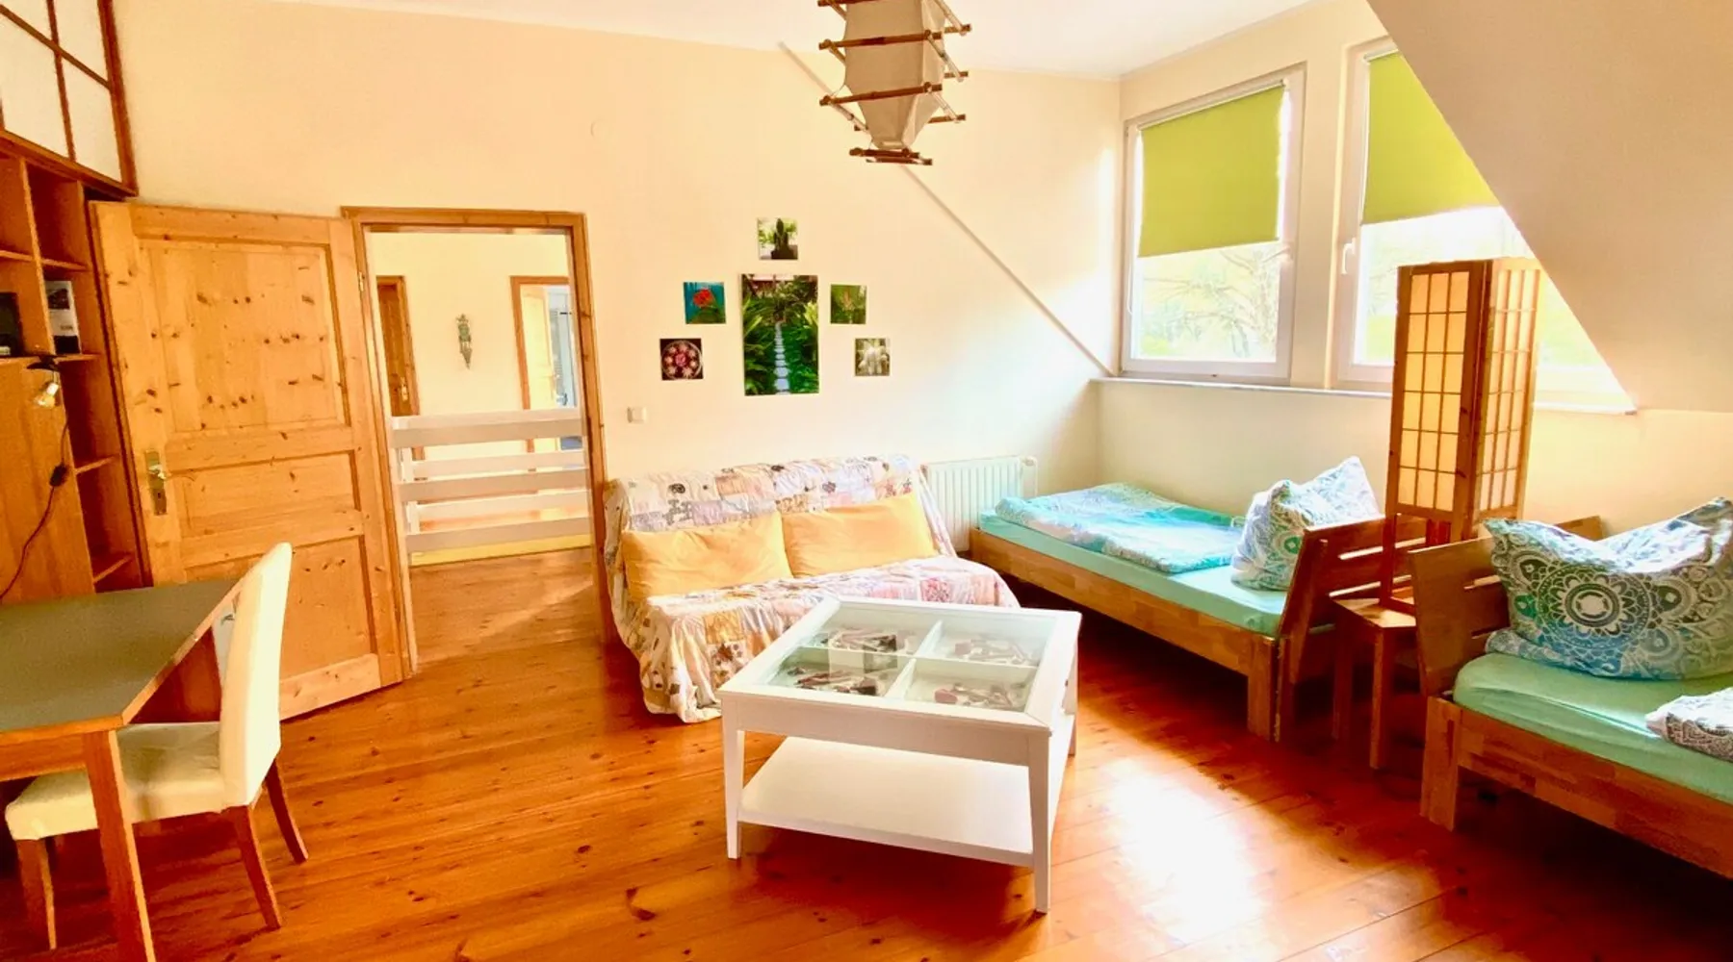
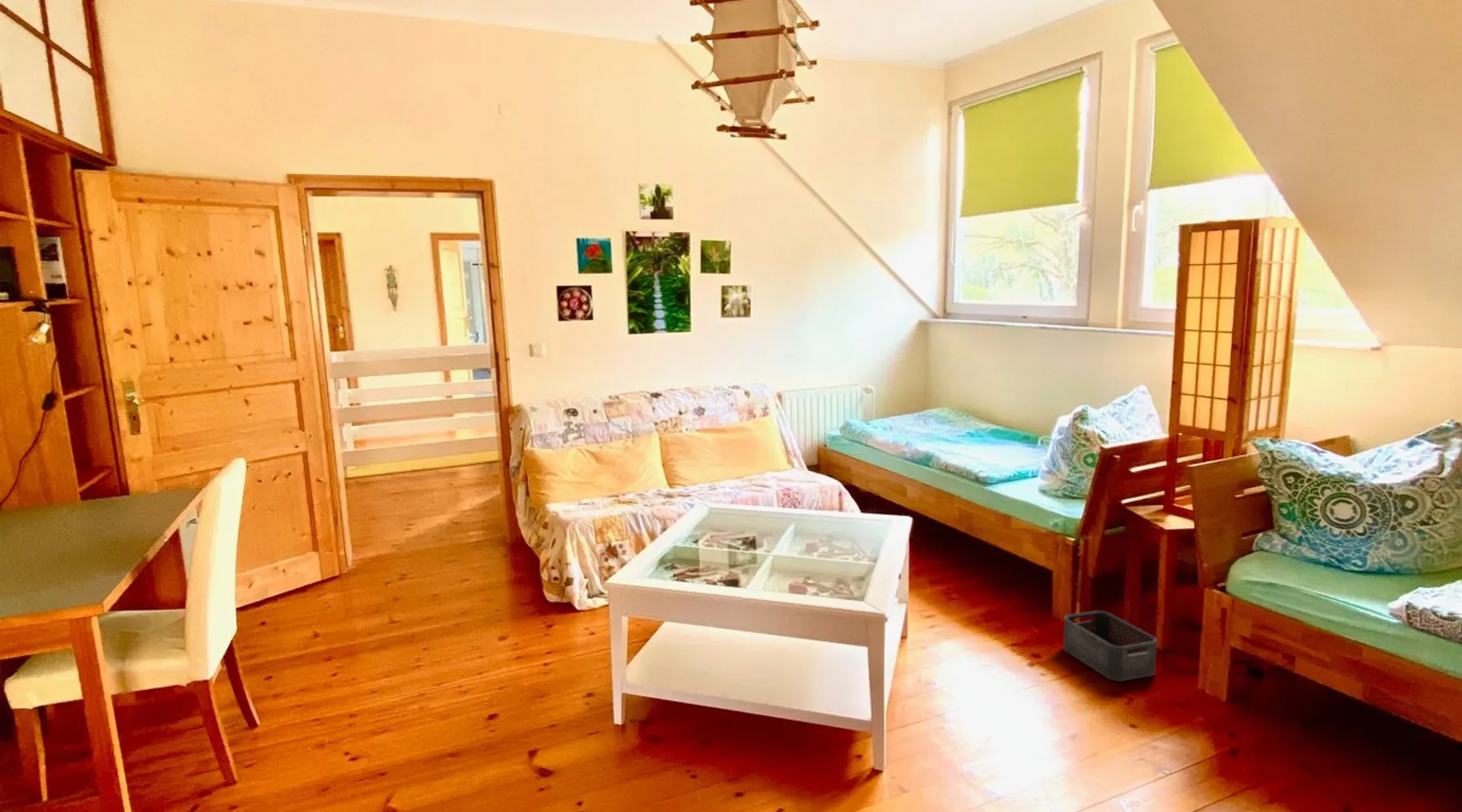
+ storage bin [1062,610,1157,682]
